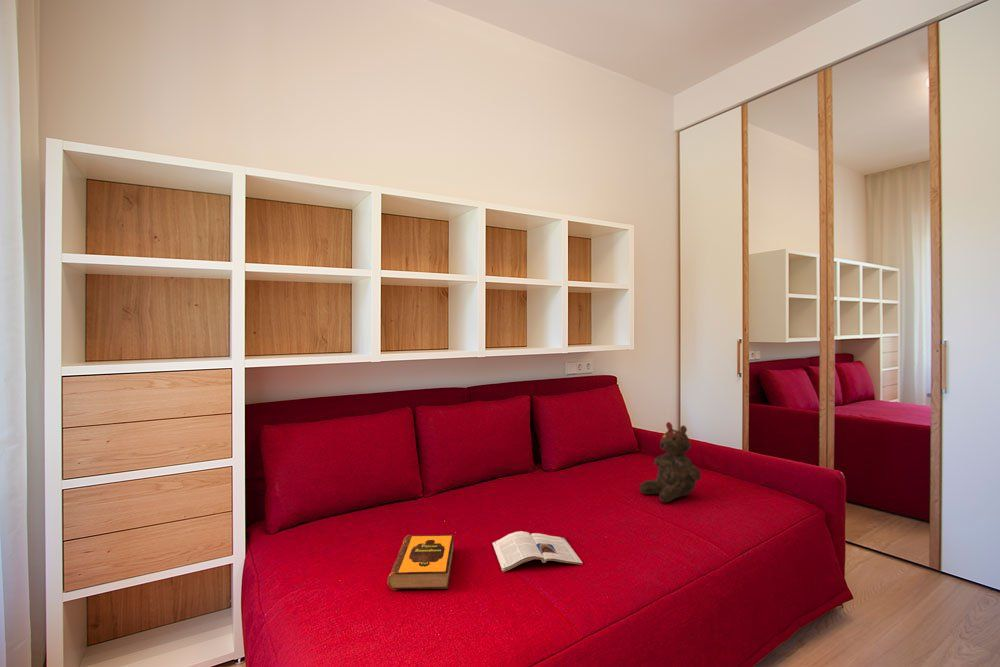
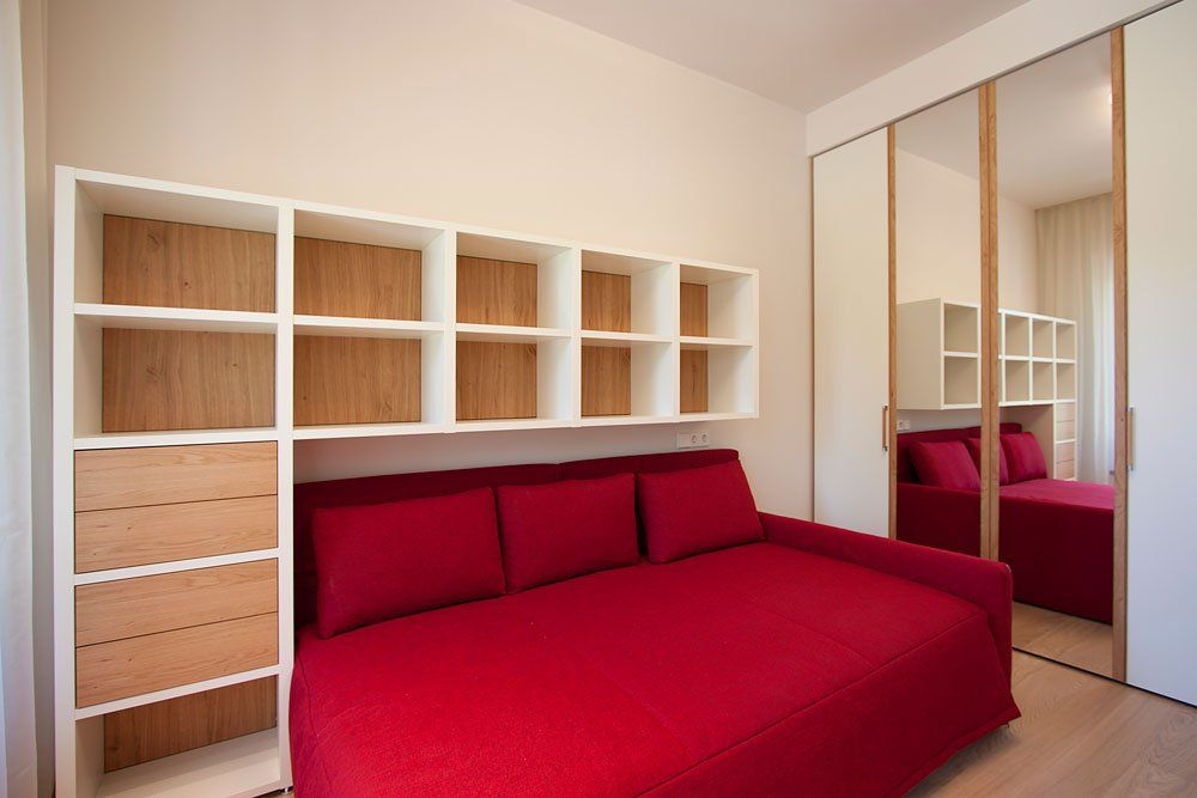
- hardback book [387,534,455,591]
- magazine [492,530,584,573]
- teddy bear [639,421,702,503]
